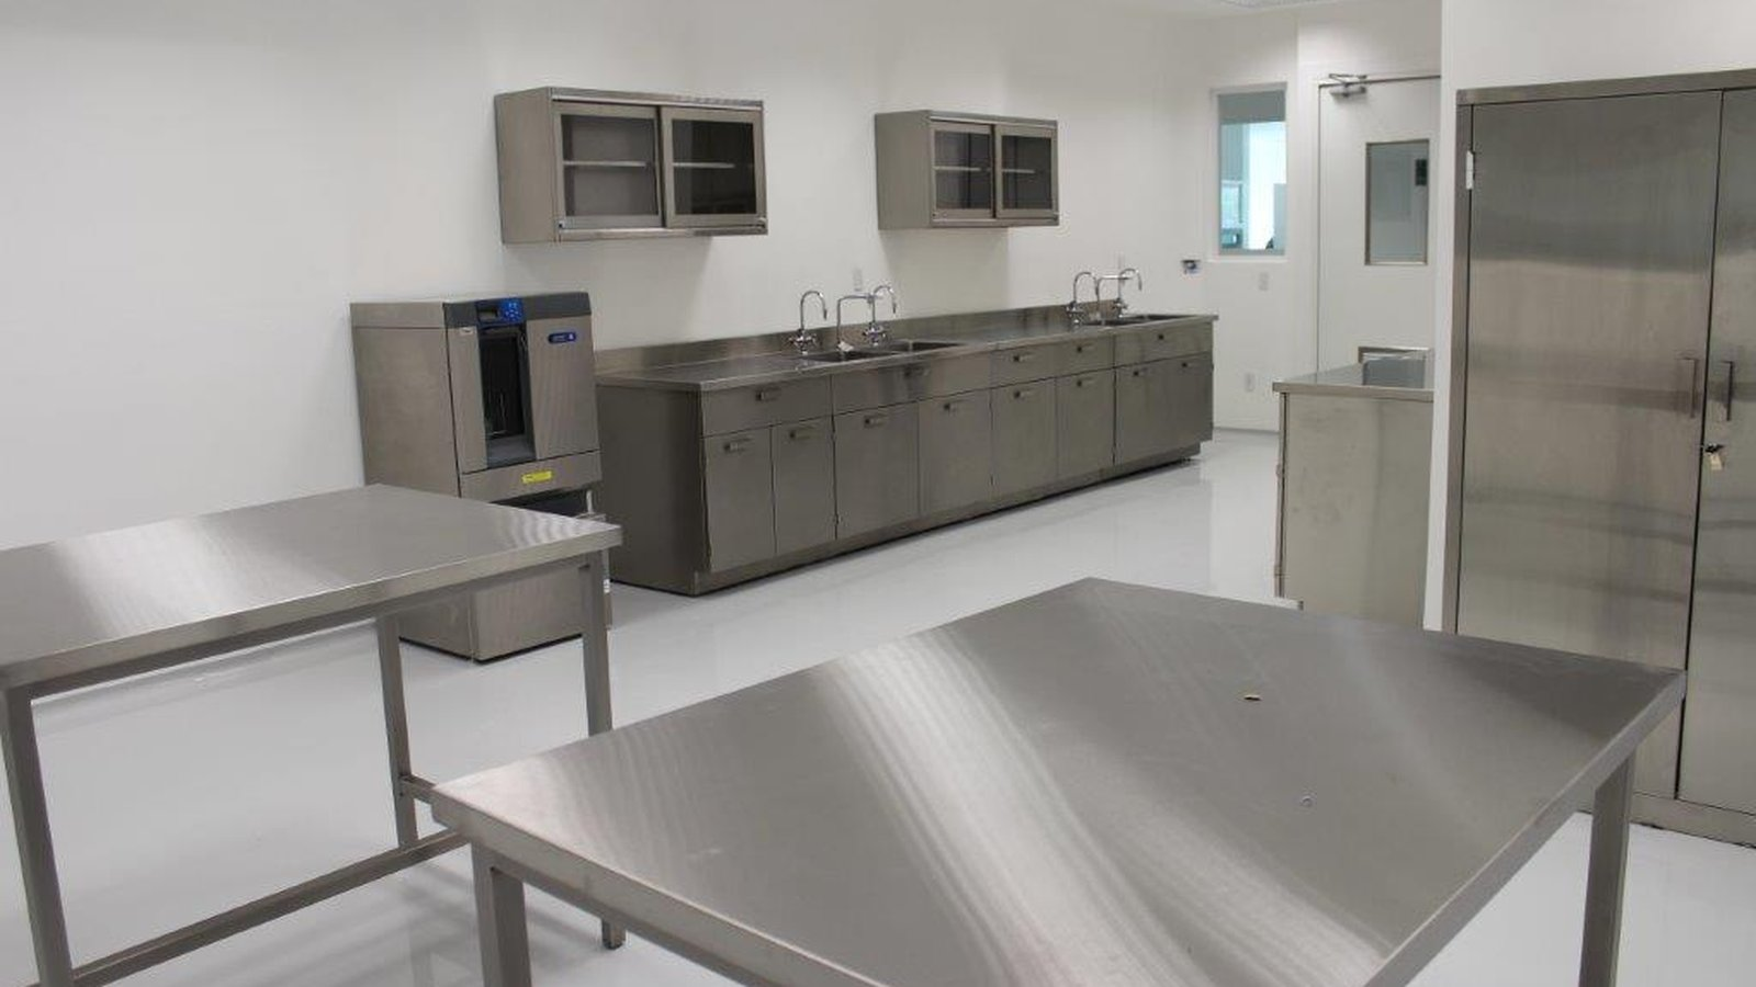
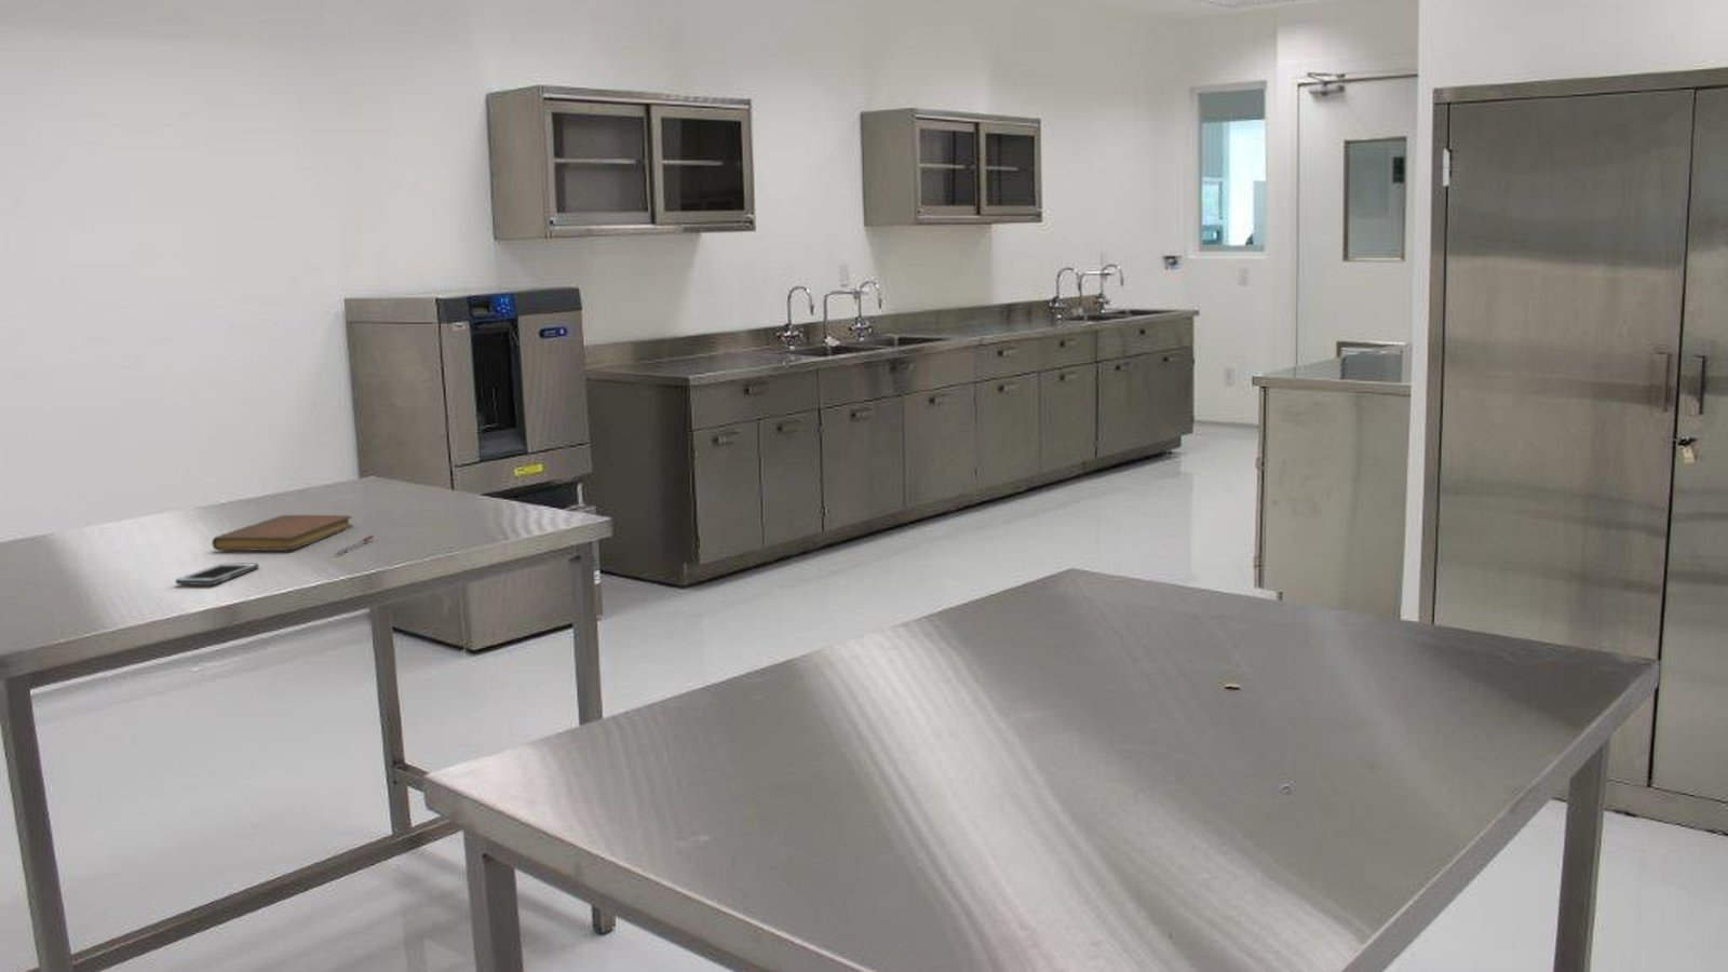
+ cell phone [174,561,260,586]
+ pen [335,534,375,555]
+ notebook [210,514,354,551]
